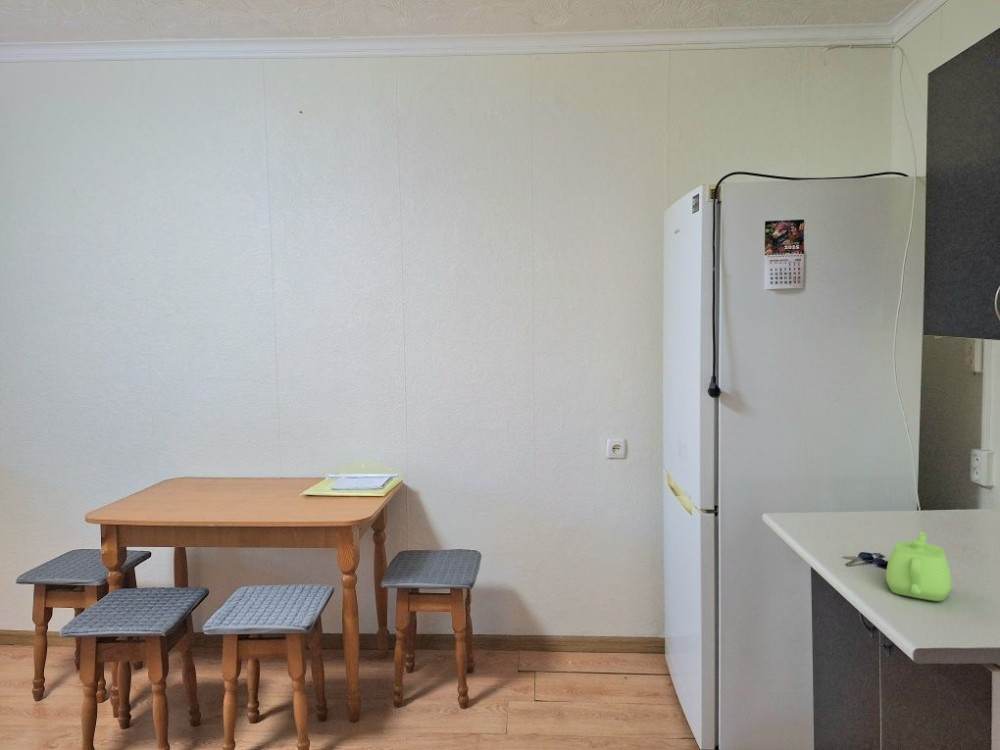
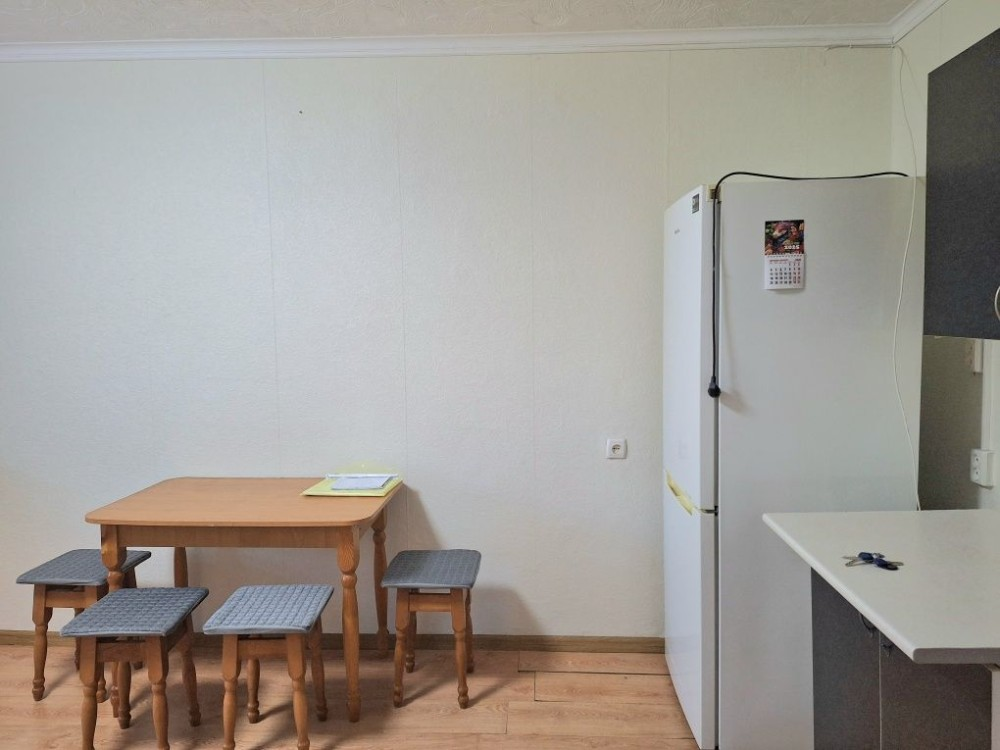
- teapot [885,531,953,602]
